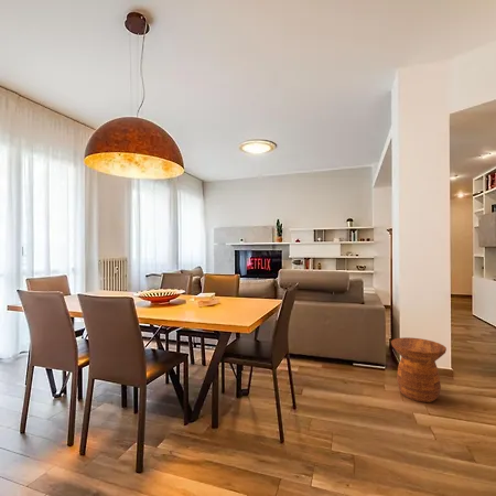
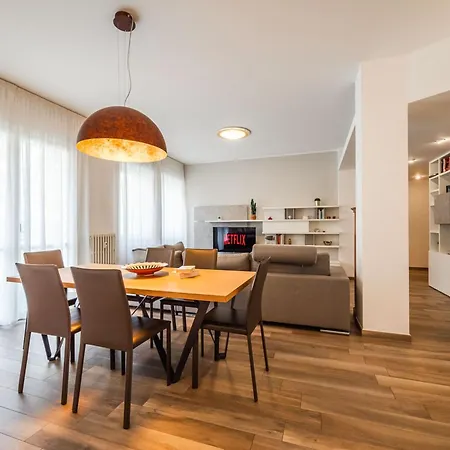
- side table [390,336,448,403]
